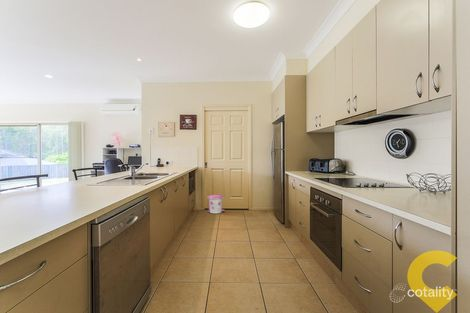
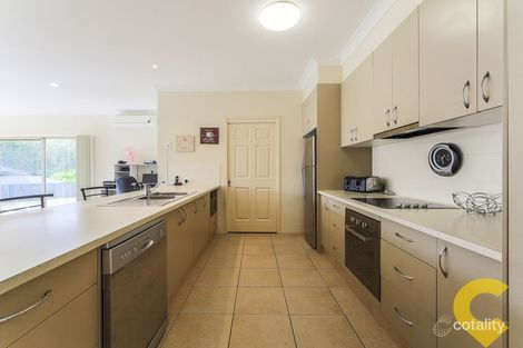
- trash can [206,194,225,214]
